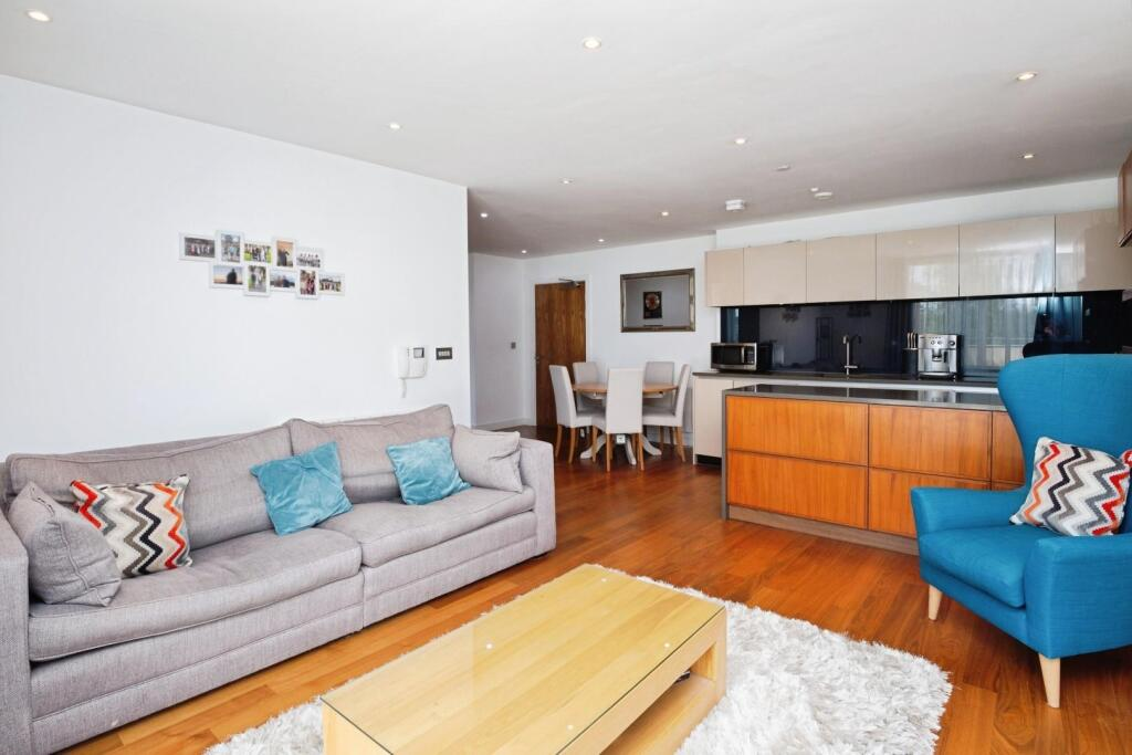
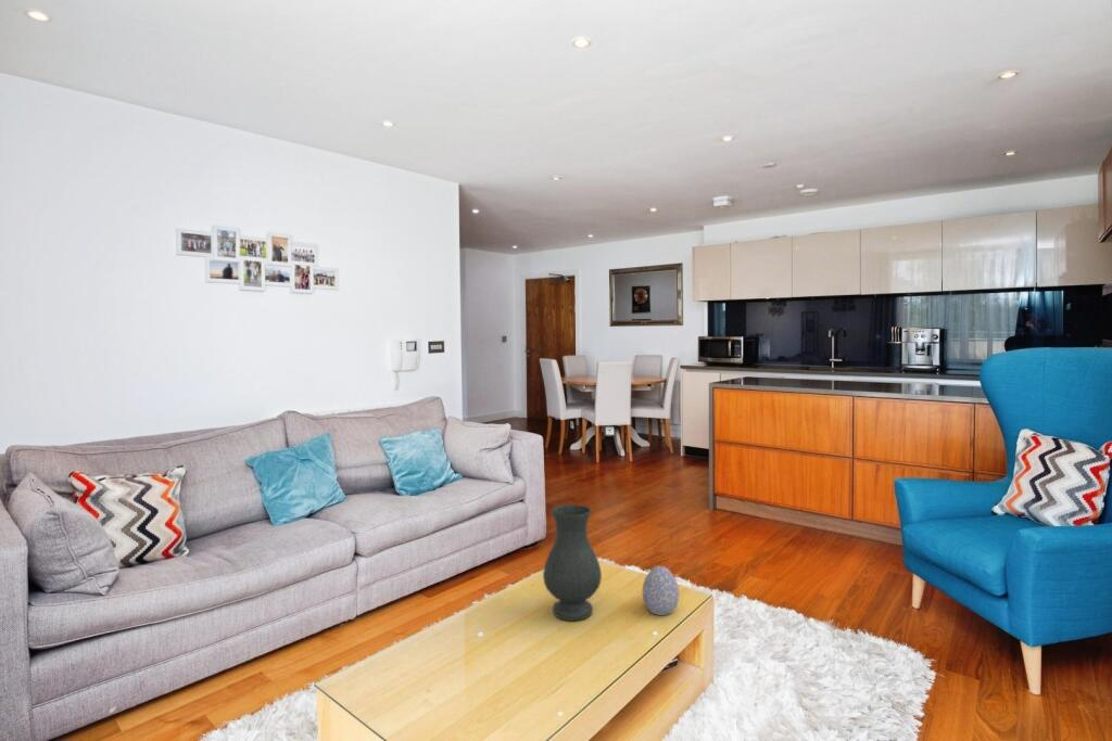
+ decorative egg [642,565,680,616]
+ vase [542,503,603,622]
